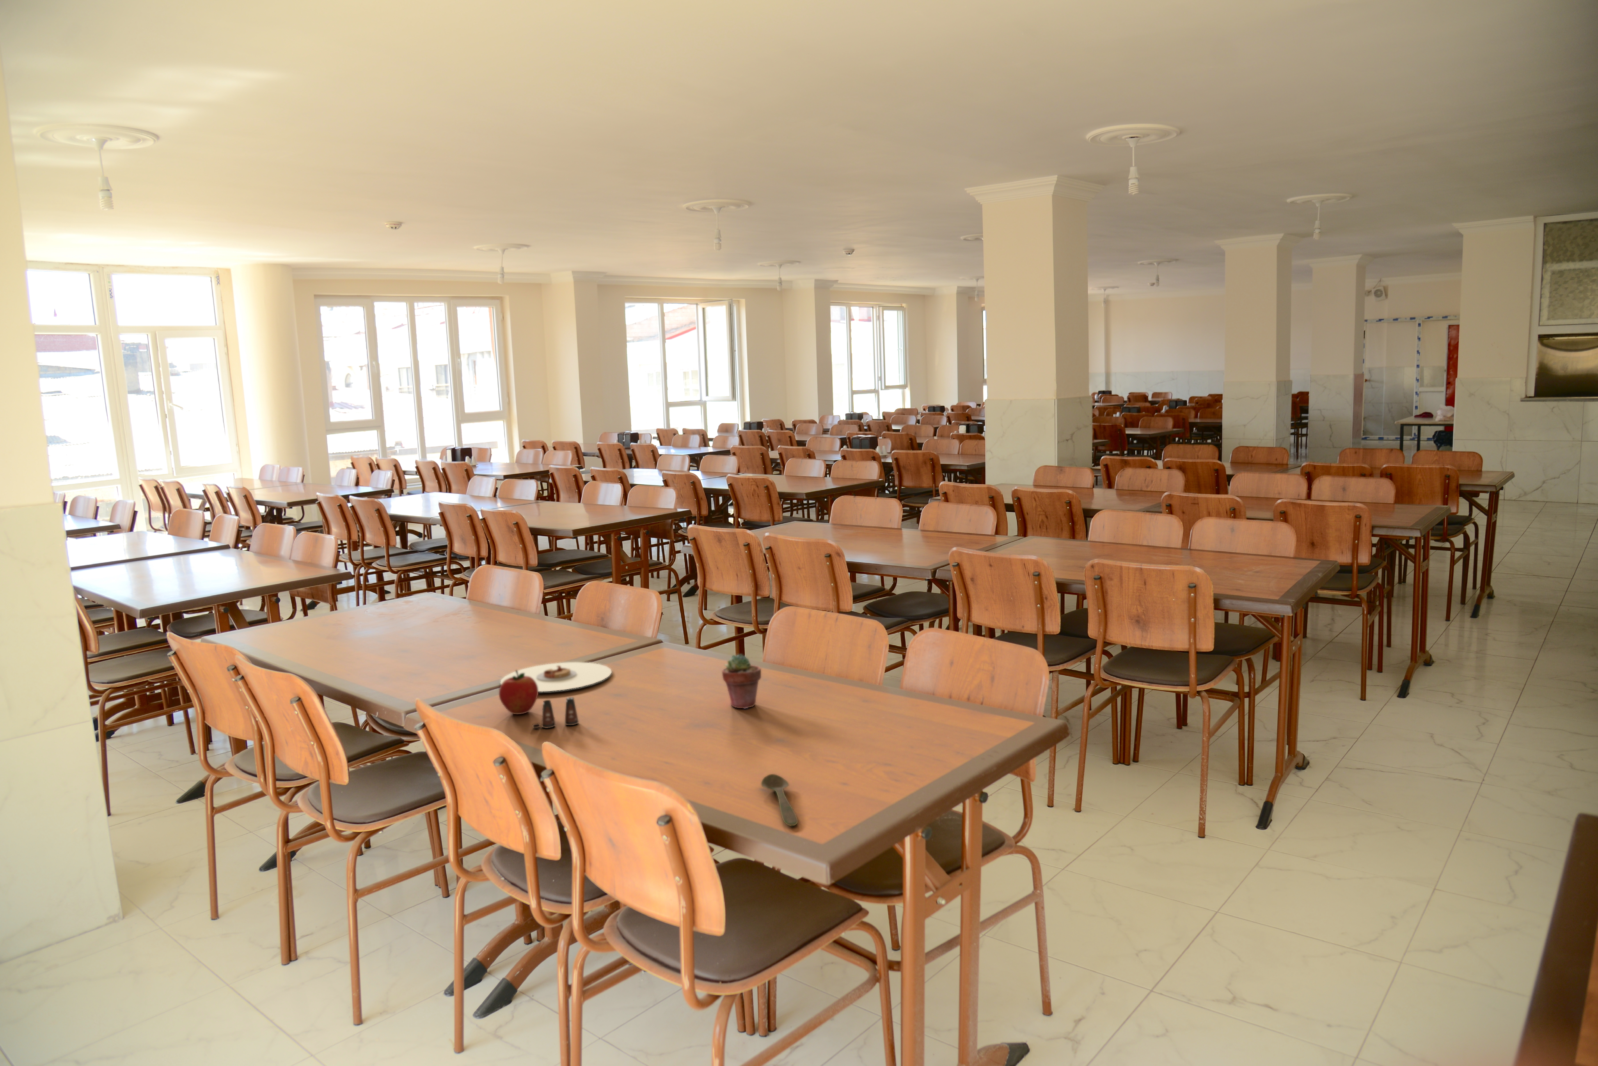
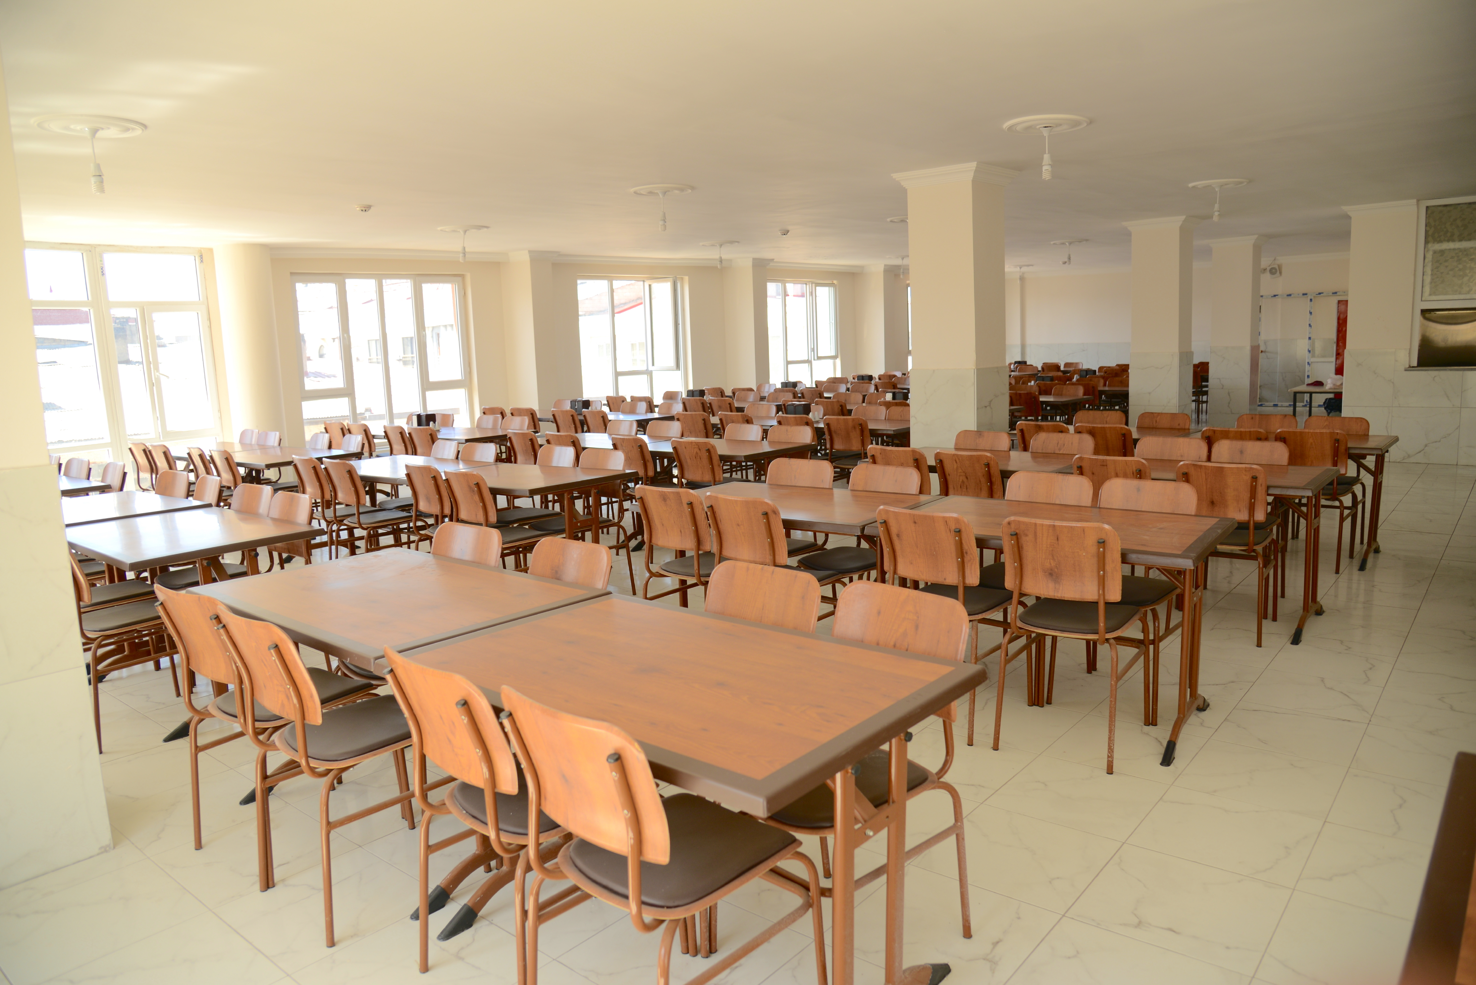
- salt shaker [532,696,579,729]
- plate [500,661,612,692]
- apple [499,670,539,715]
- potted succulent [722,653,762,709]
- spoon [760,773,798,827]
